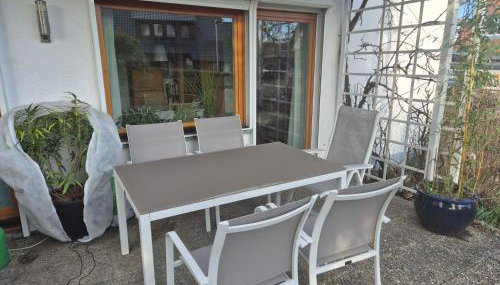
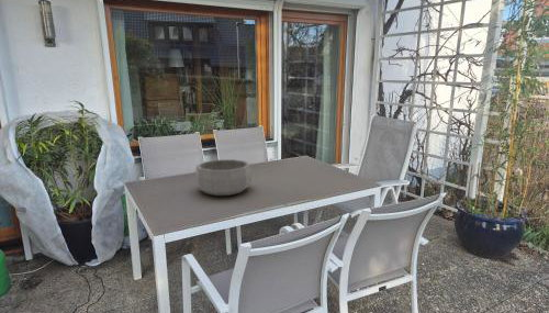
+ decorative bowl [194,158,254,197]
